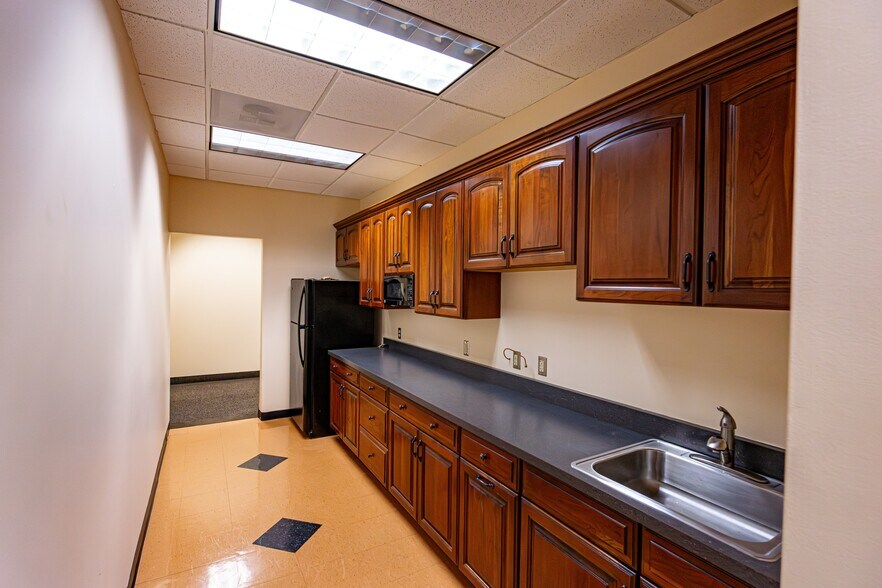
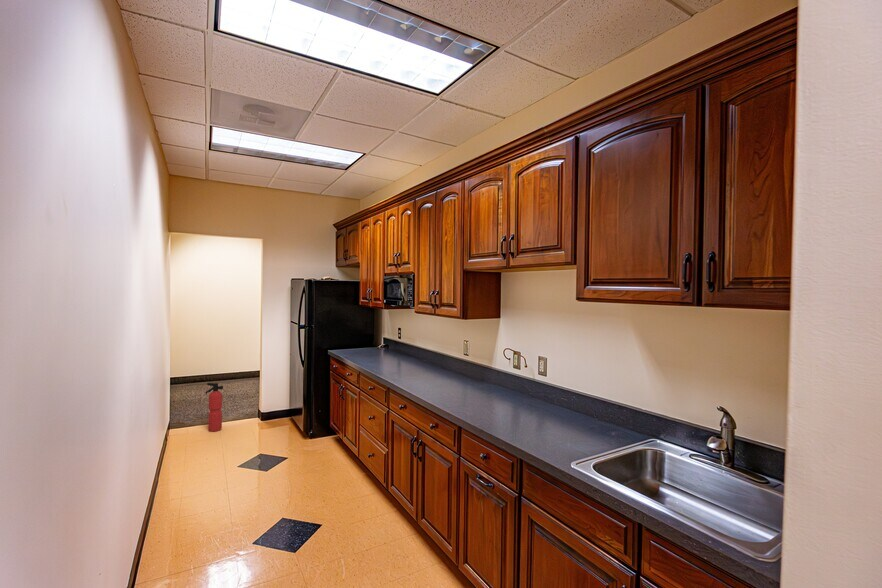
+ fire extinguisher [205,382,224,433]
